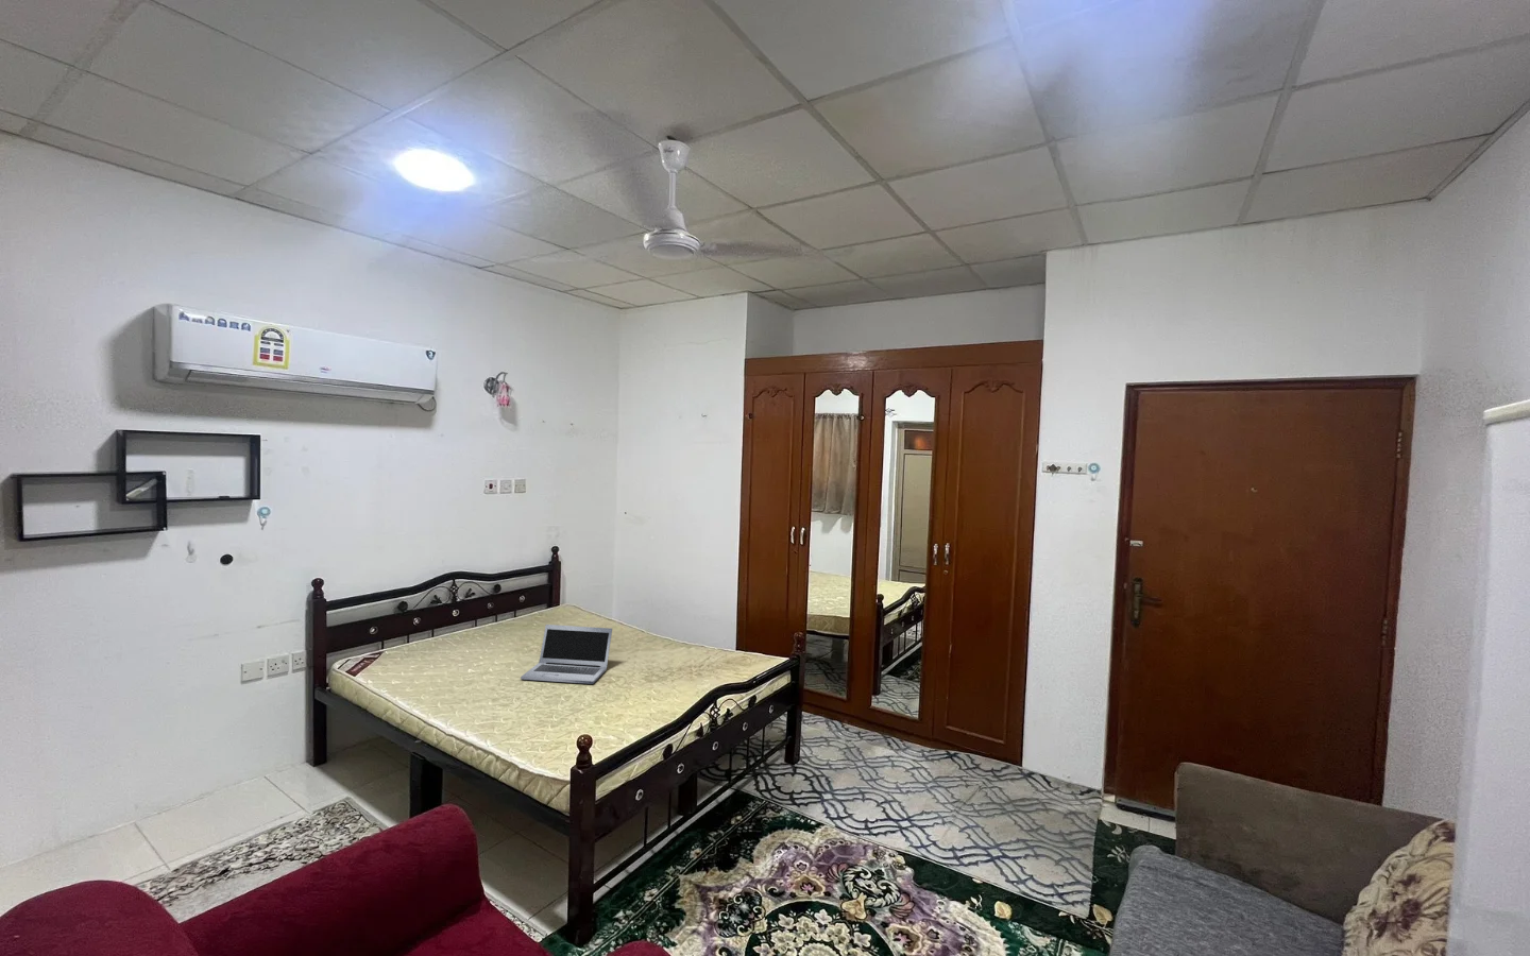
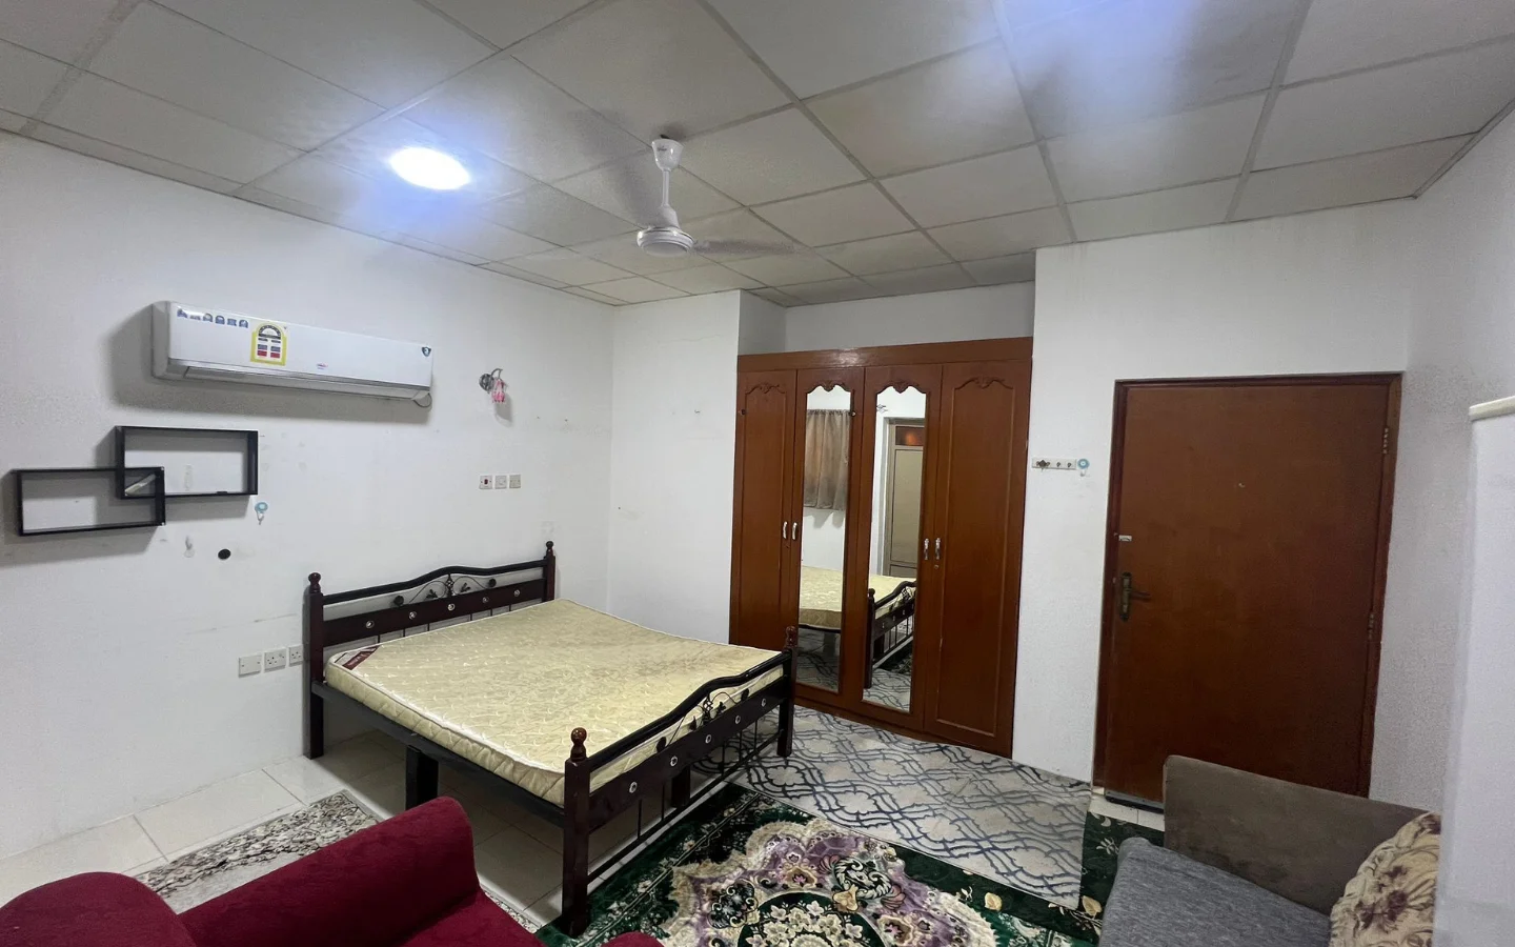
- laptop [520,623,614,685]
